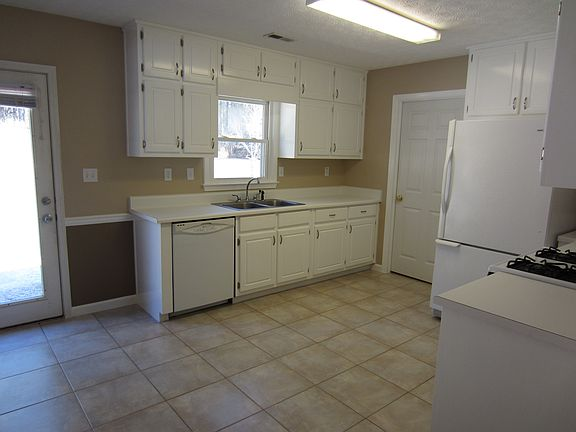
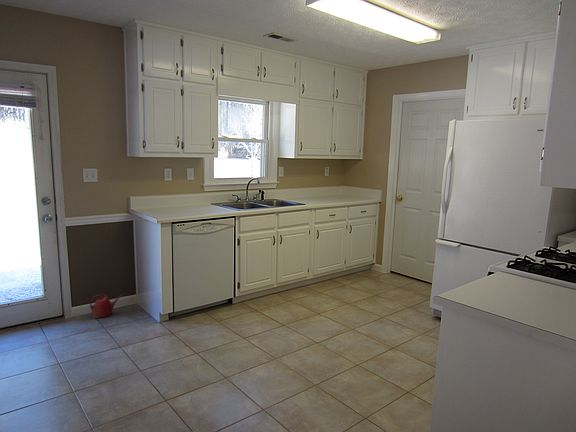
+ watering can [89,293,125,319]
